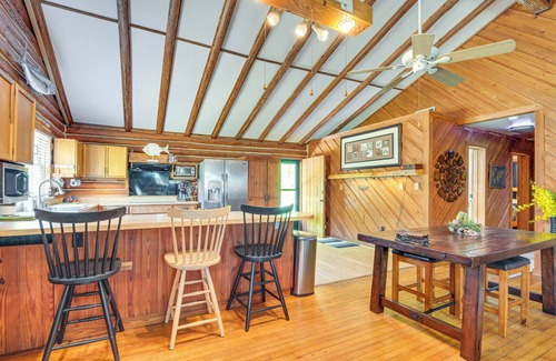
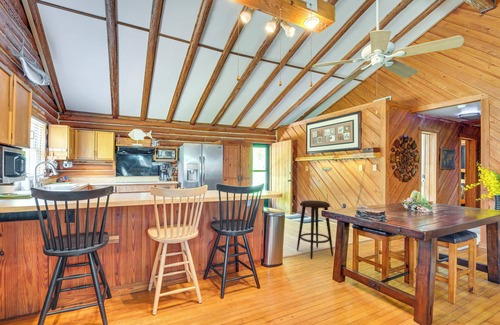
+ stool [296,200,334,260]
